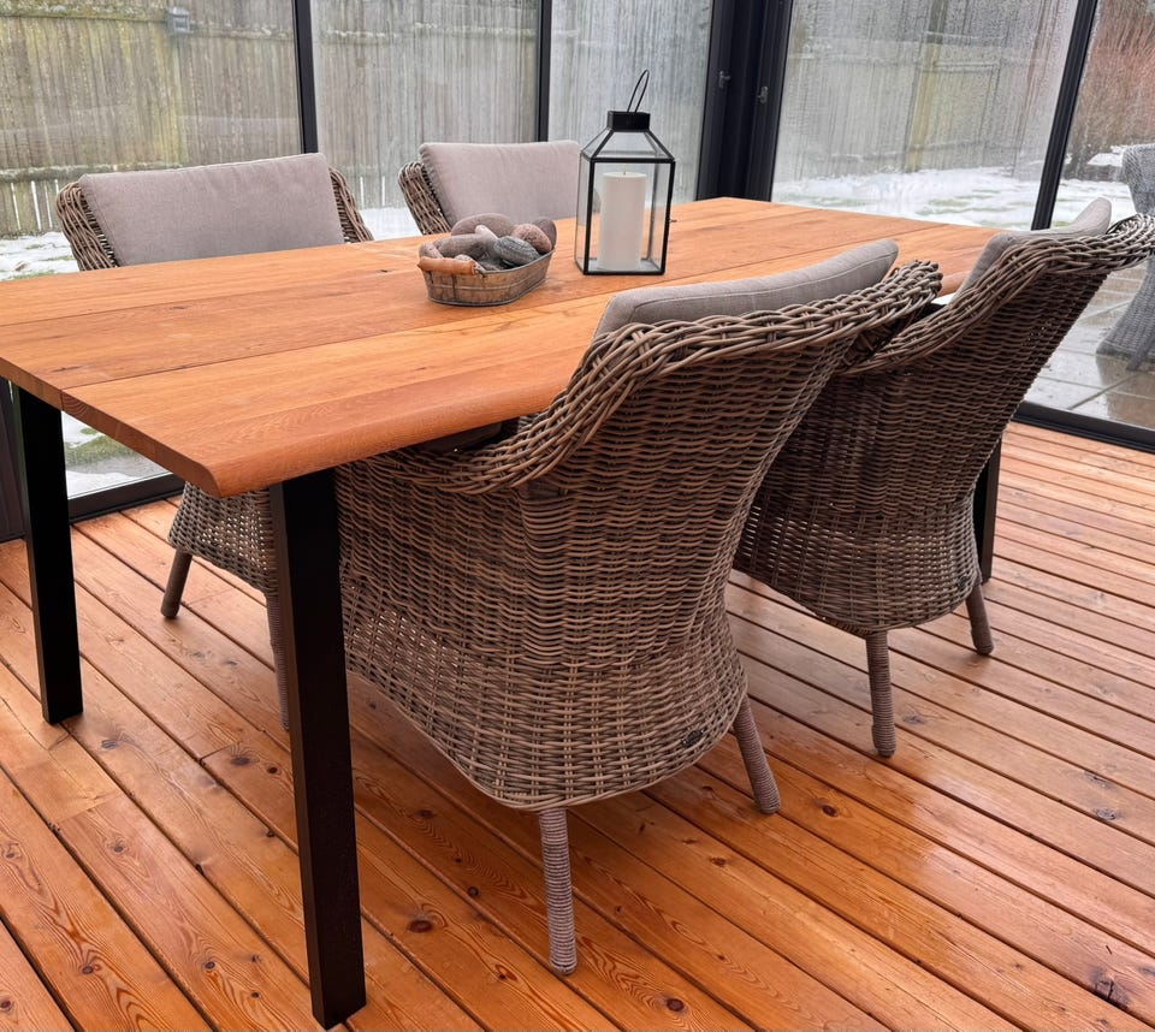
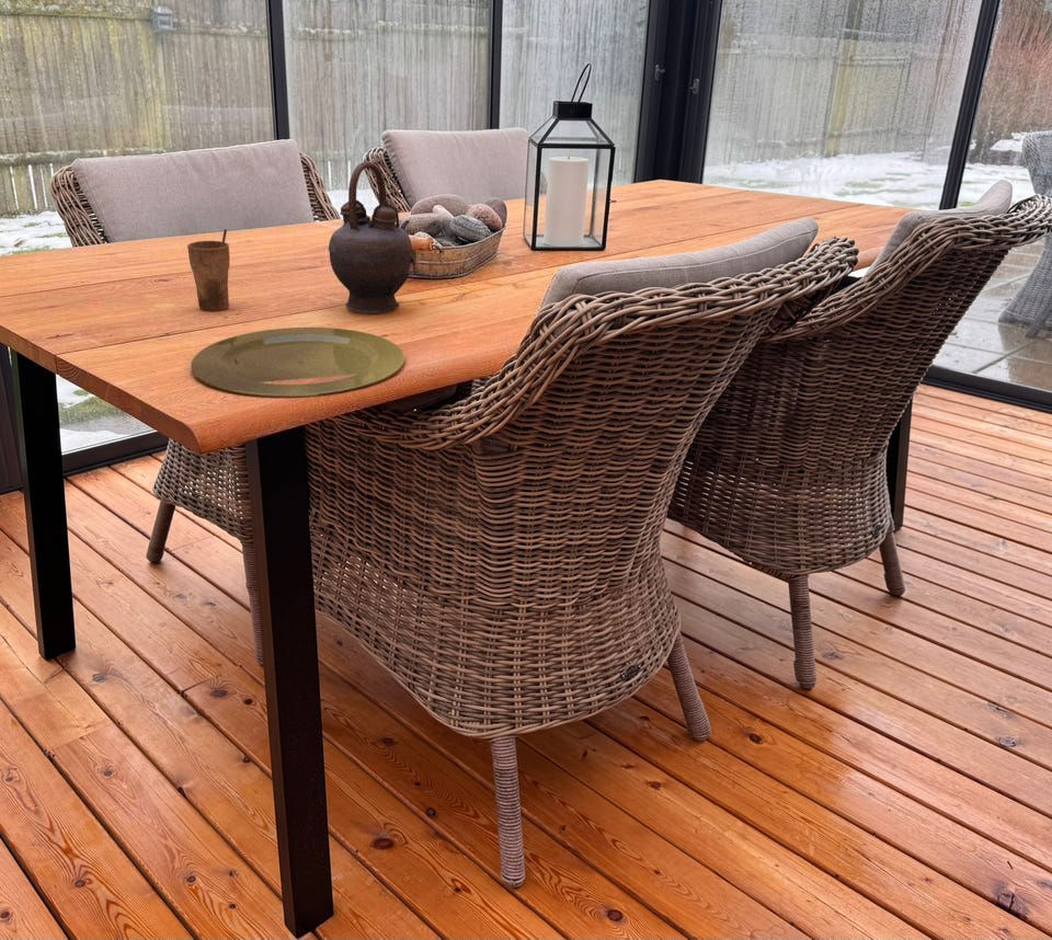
+ plate [190,326,405,399]
+ cup [186,228,231,311]
+ teapot [328,160,418,314]
